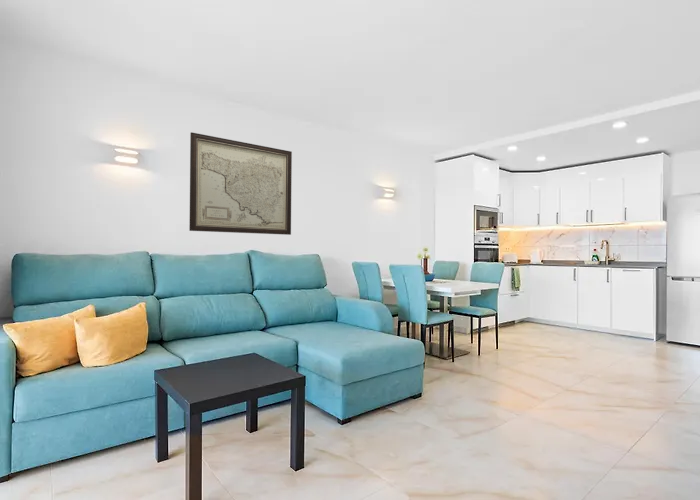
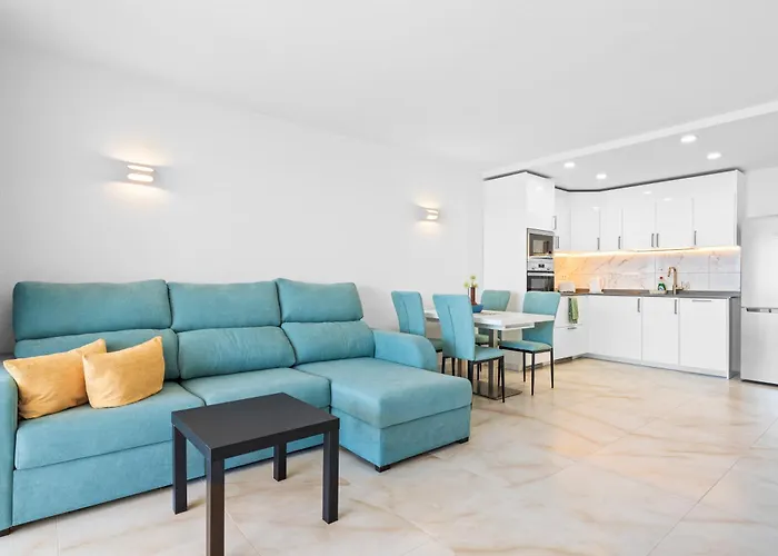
- wall art [188,131,293,236]
